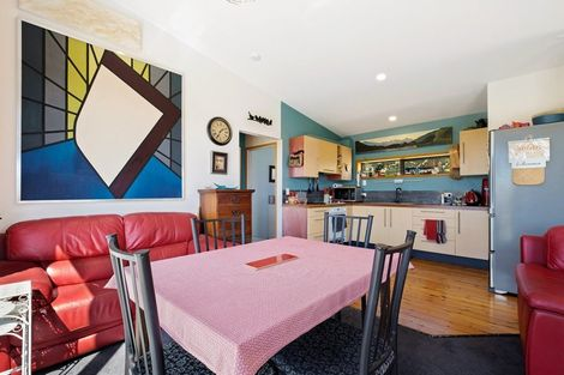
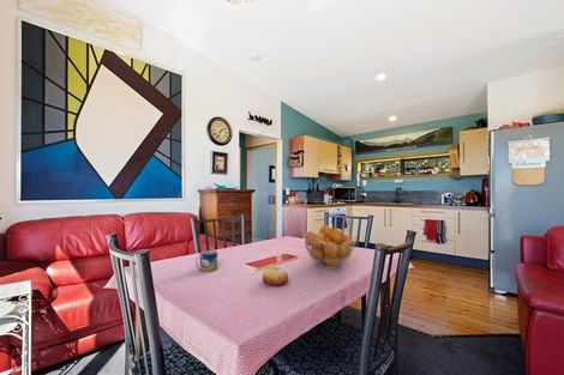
+ fruit [262,266,289,288]
+ mug [194,249,218,273]
+ fruit basket [302,224,358,270]
